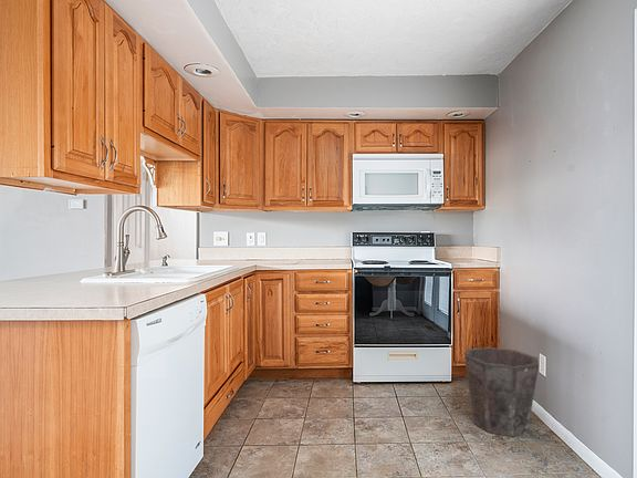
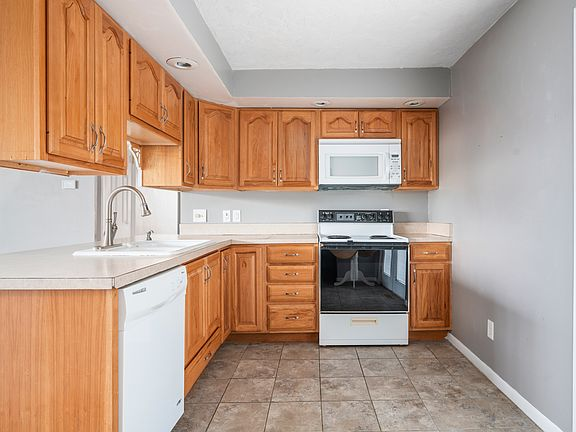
- waste bin [463,346,540,438]
